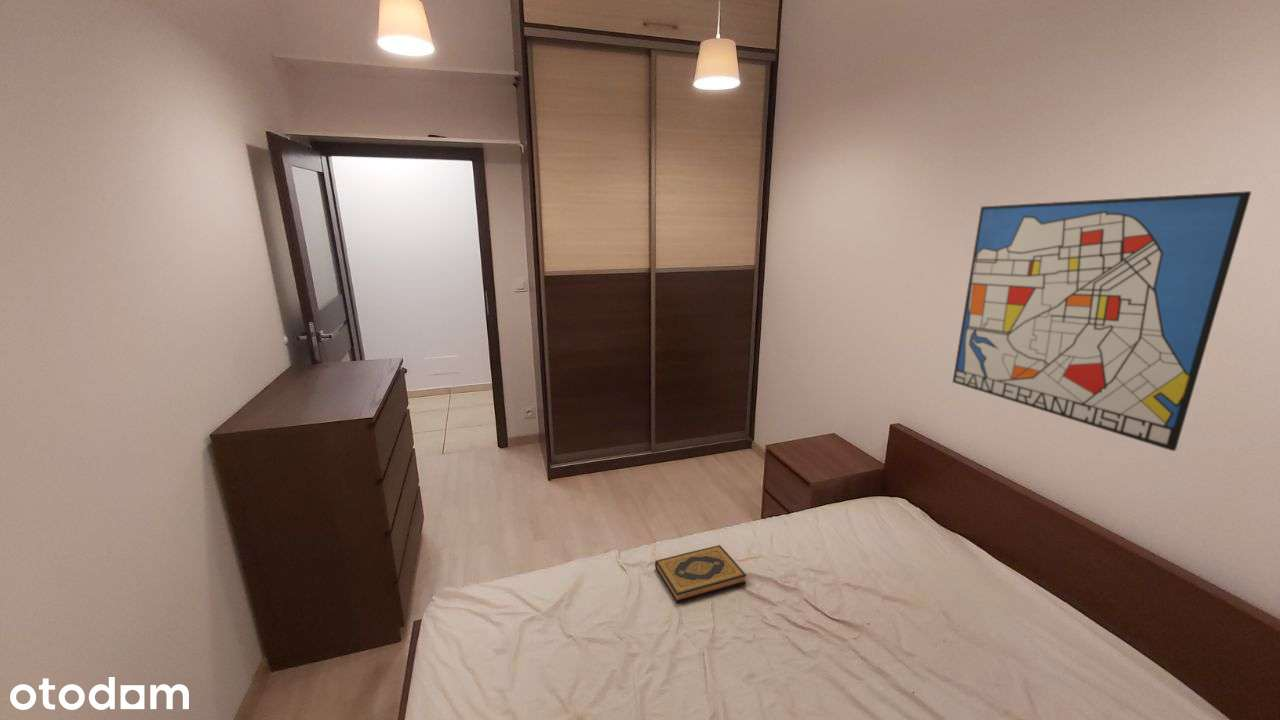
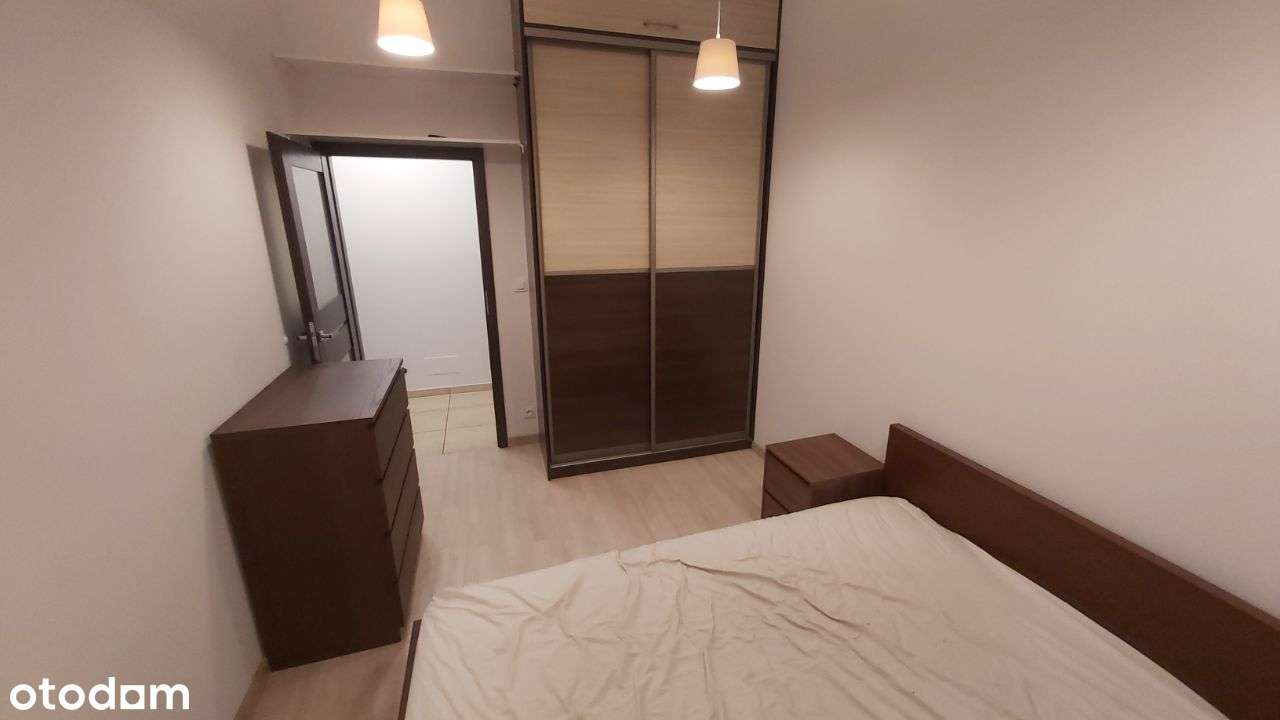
- wall art [952,190,1253,452]
- hardback book [654,544,747,604]
